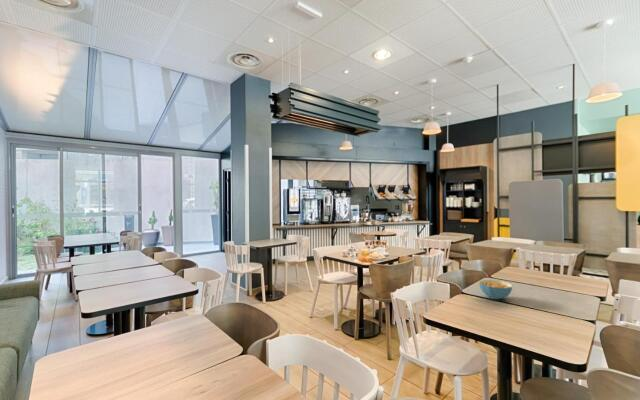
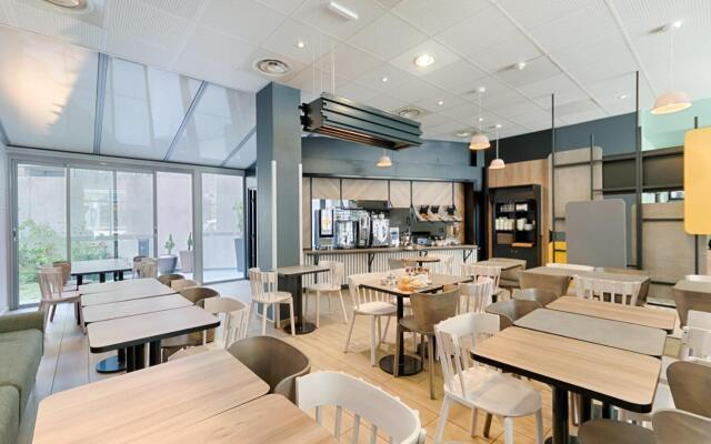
- cereal bowl [478,279,513,300]
